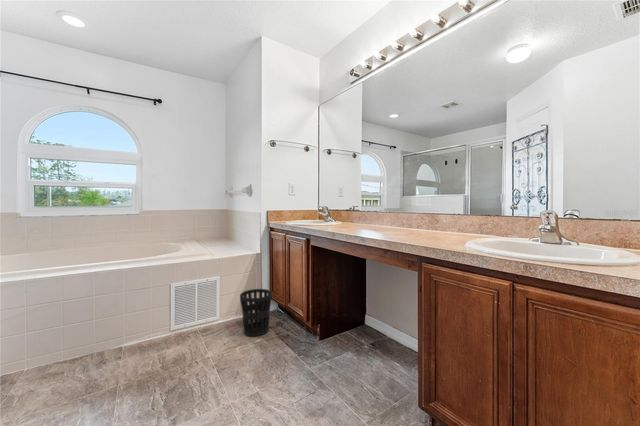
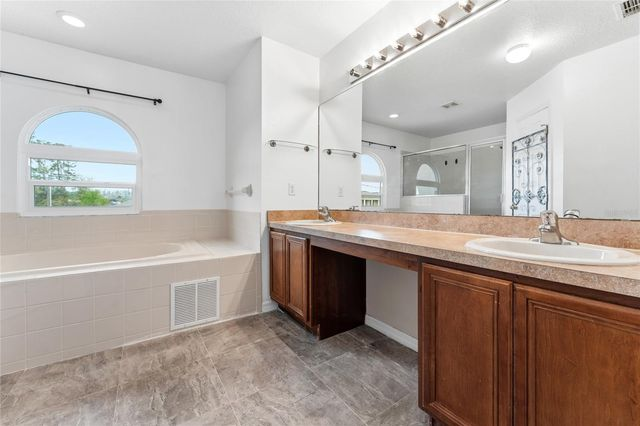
- wastebasket [239,288,273,337]
